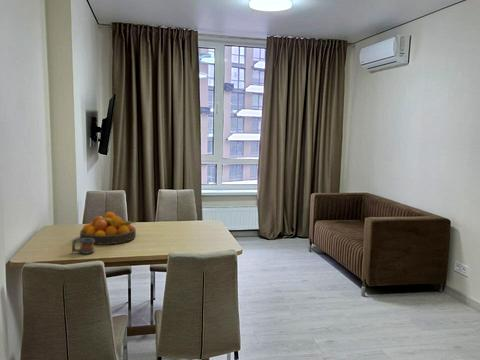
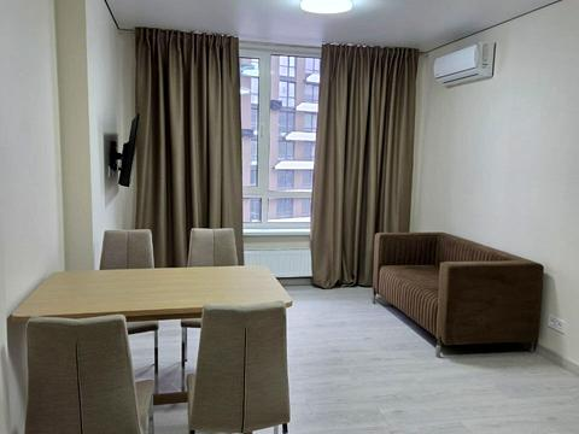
- mug [71,238,95,255]
- fruit bowl [79,211,137,246]
